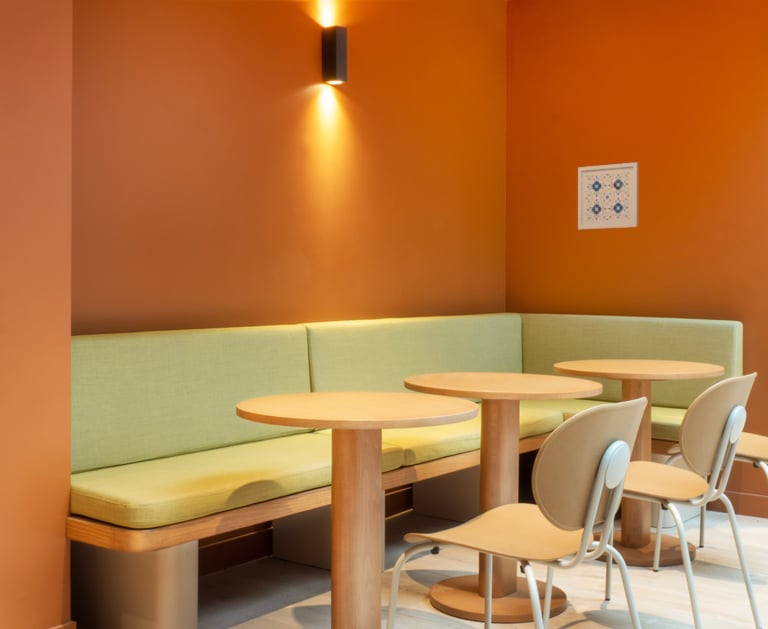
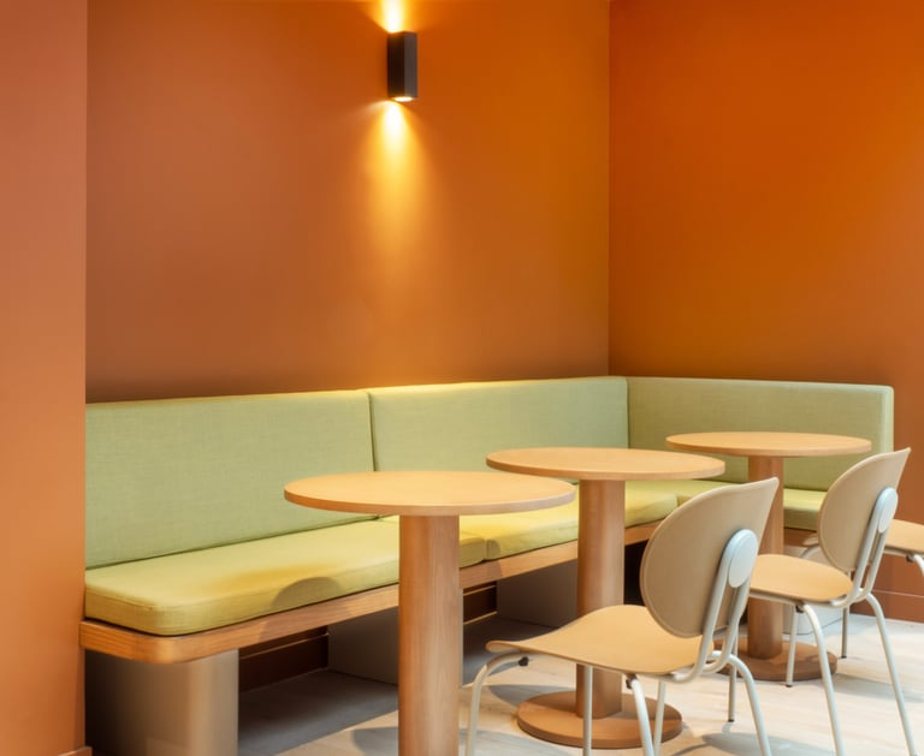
- wall art [577,161,640,231]
